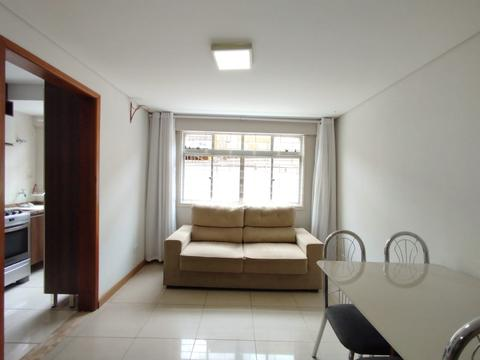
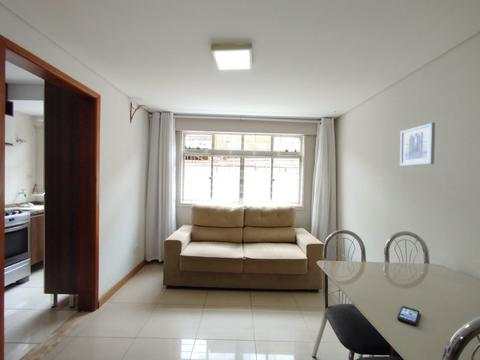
+ smartphone [396,305,420,327]
+ wall art [399,121,436,167]
